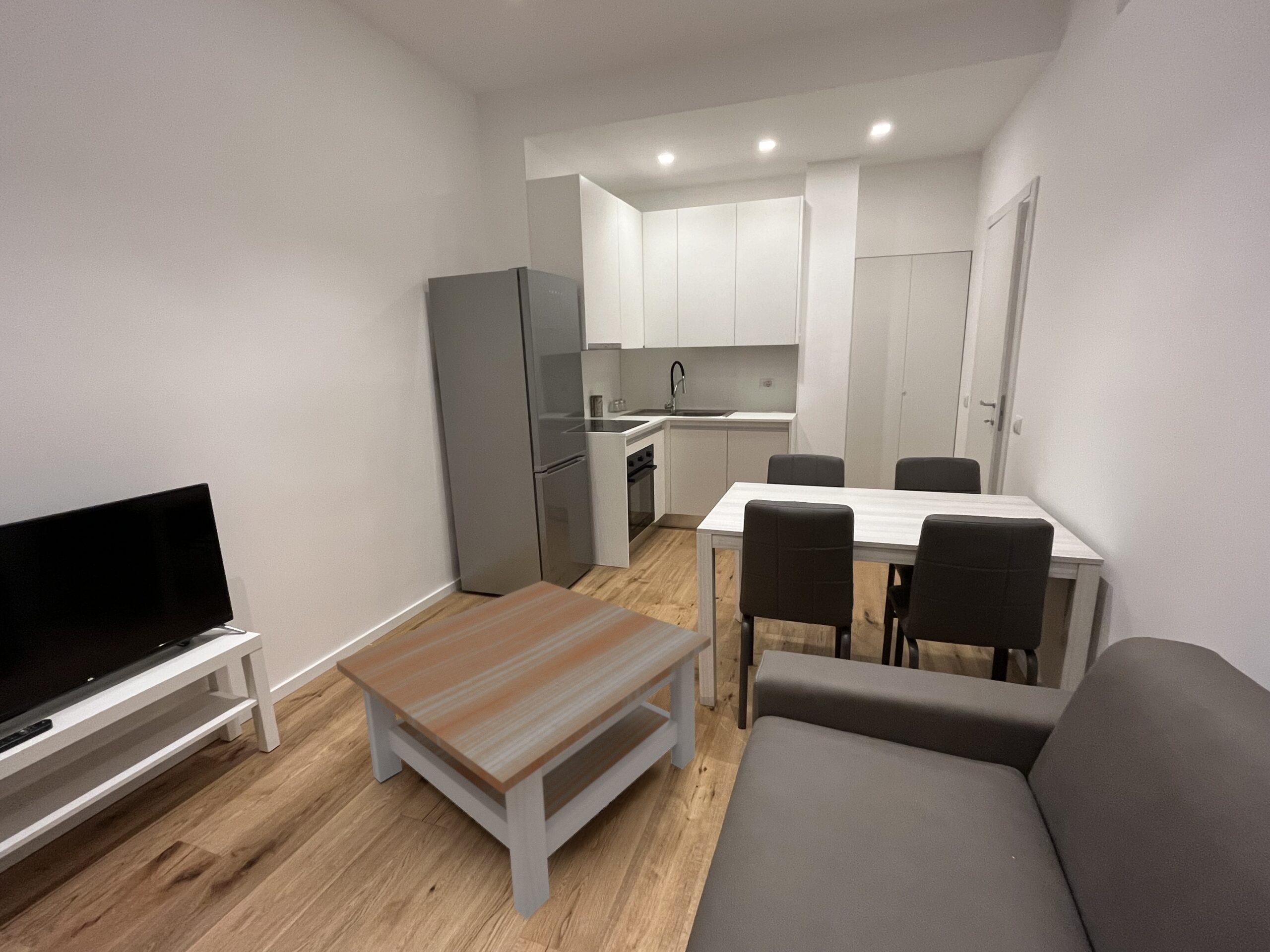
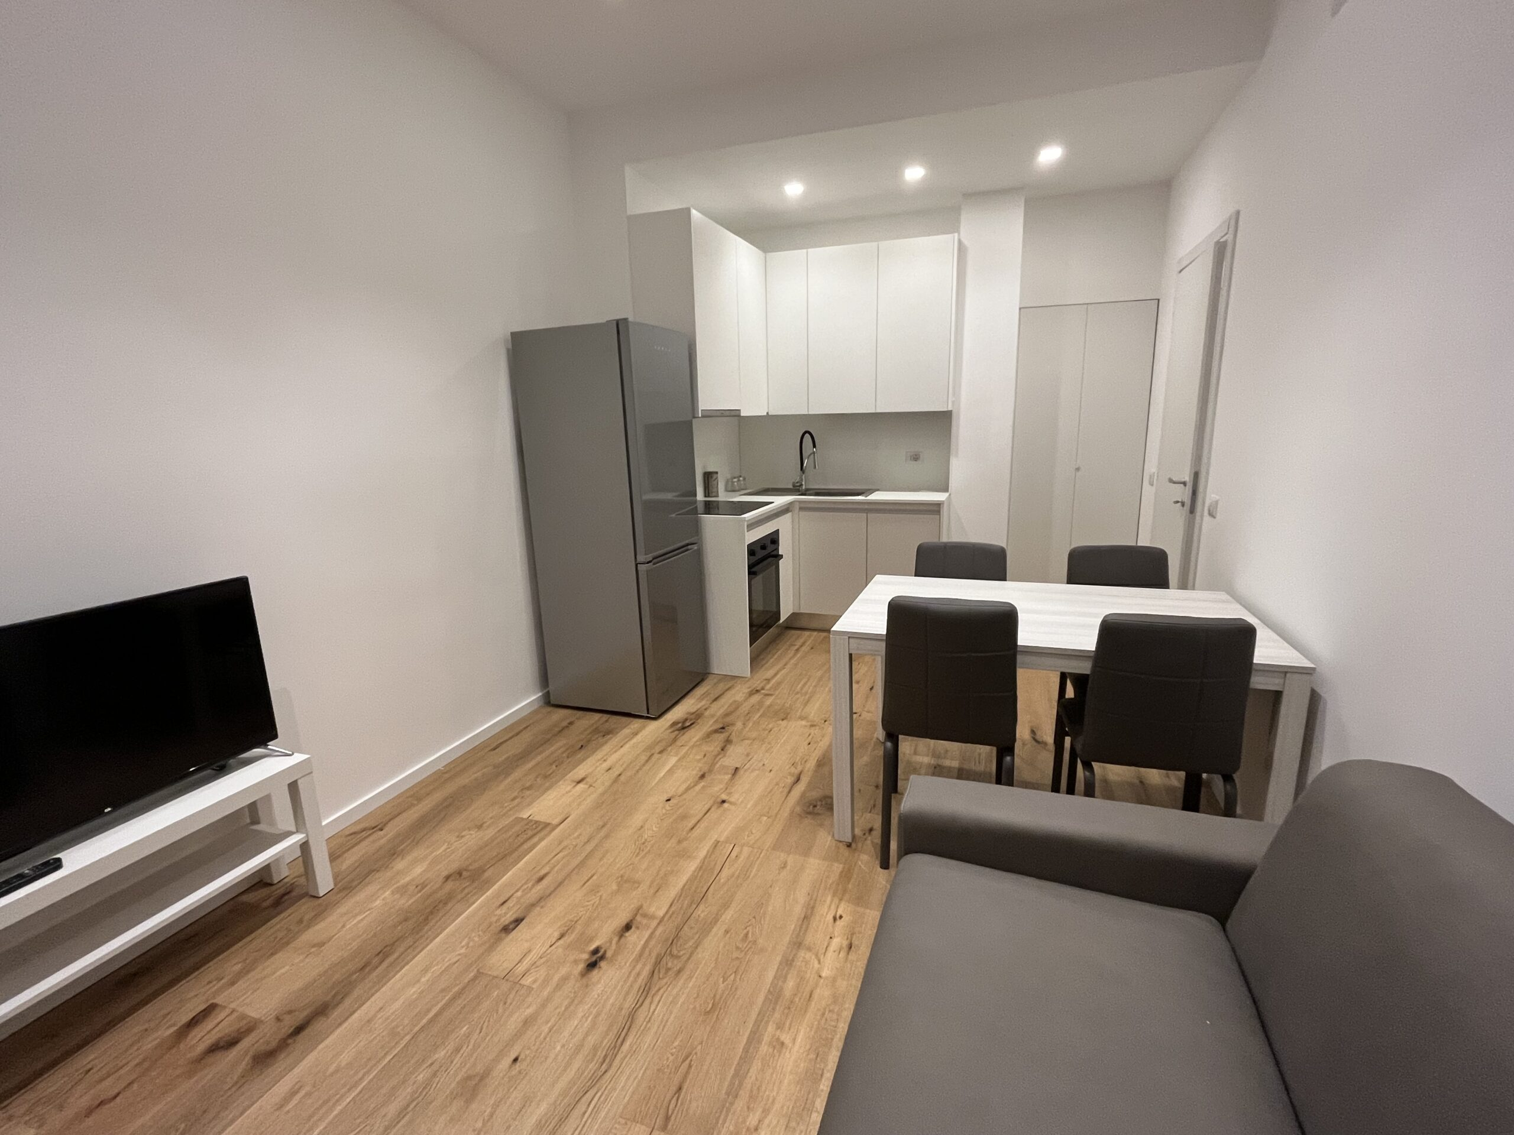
- coffee table [336,580,711,920]
